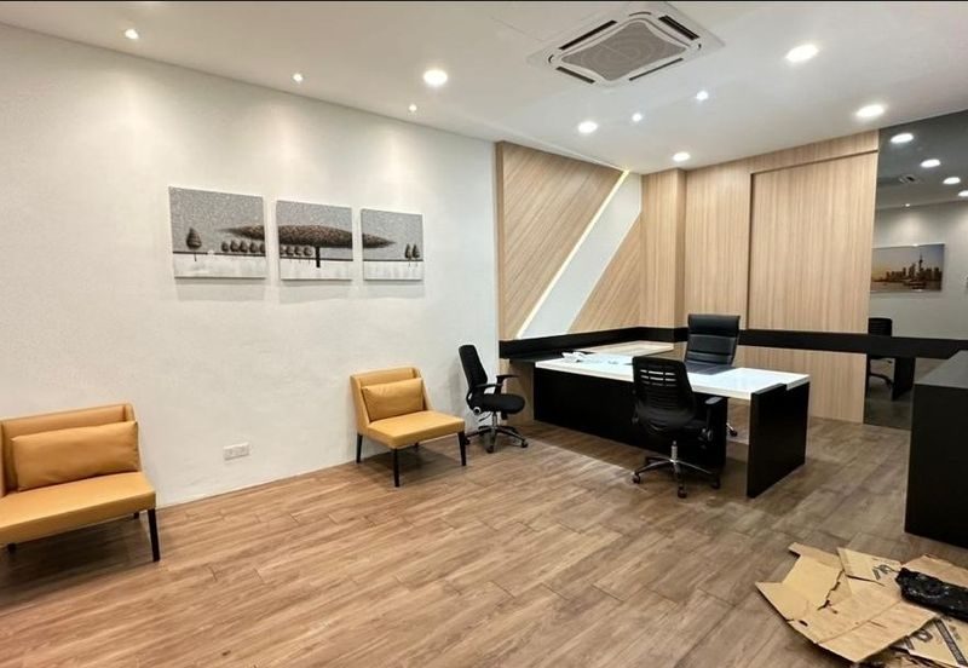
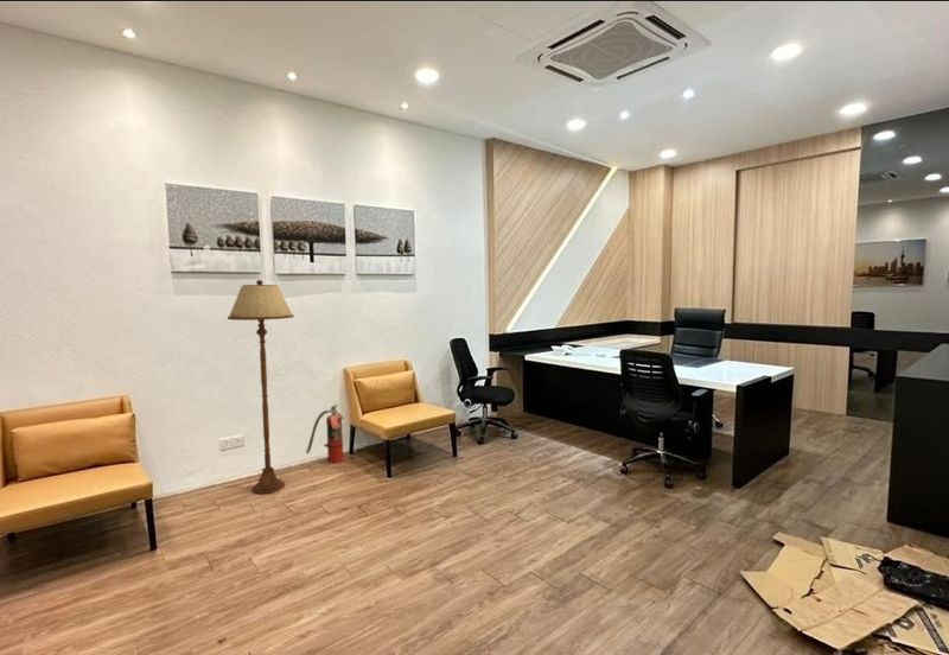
+ fire extinguisher [305,403,345,464]
+ floor lamp [227,279,295,495]
